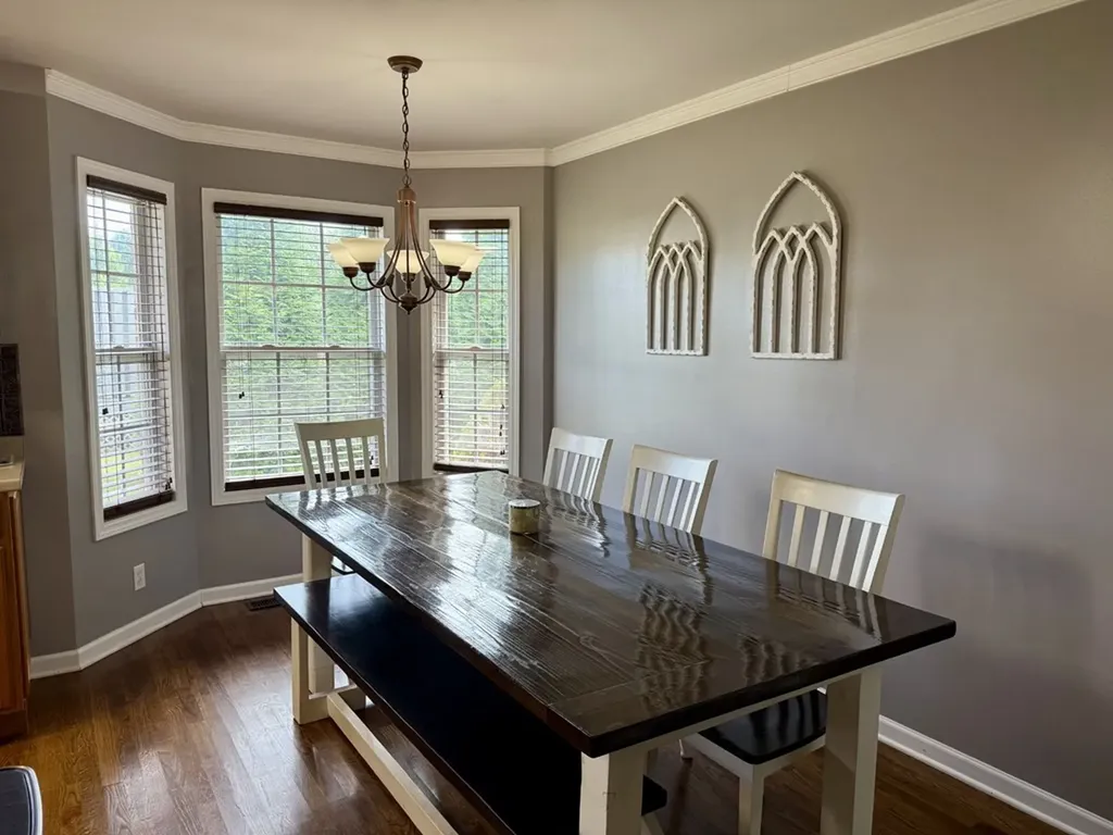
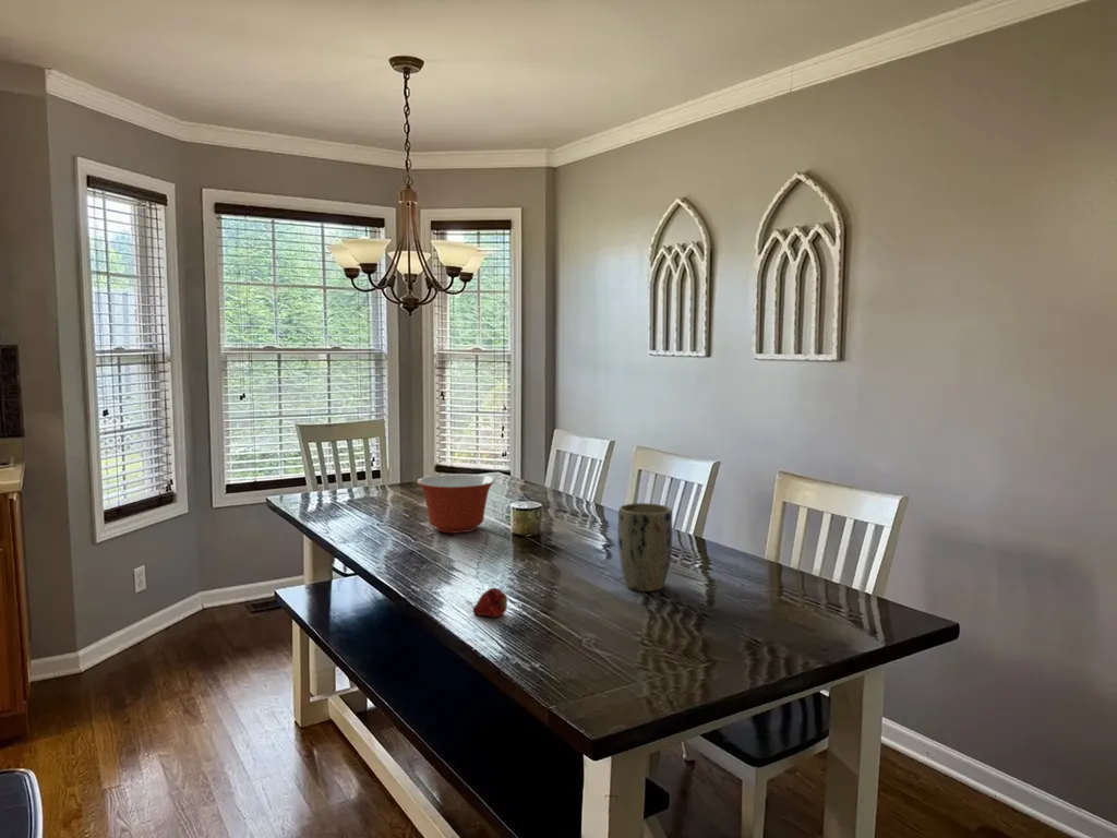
+ mixing bowl [416,472,496,535]
+ plant pot [616,502,673,592]
+ fruit [471,587,508,619]
